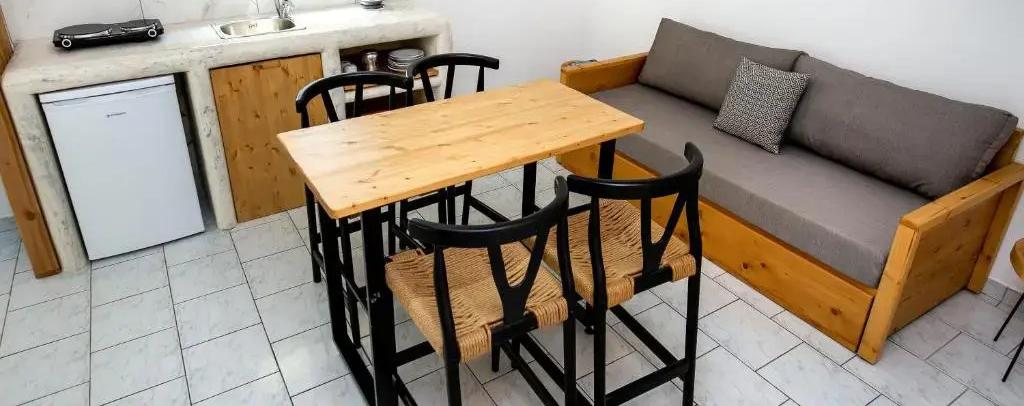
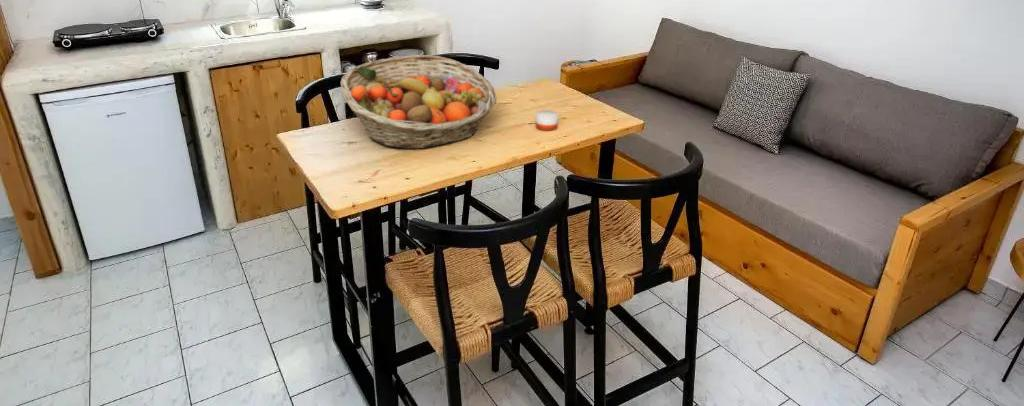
+ fruit basket [340,54,497,150]
+ candle [535,107,559,132]
